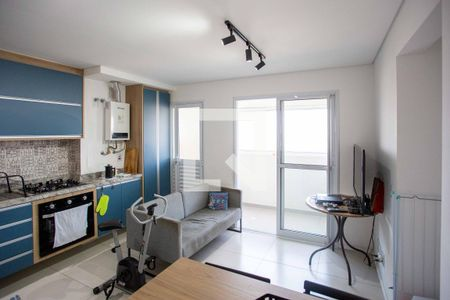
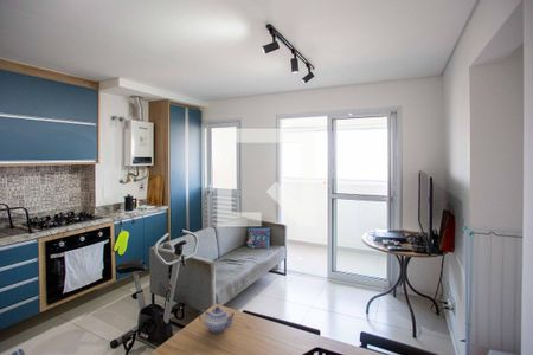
+ teapot [198,305,237,334]
